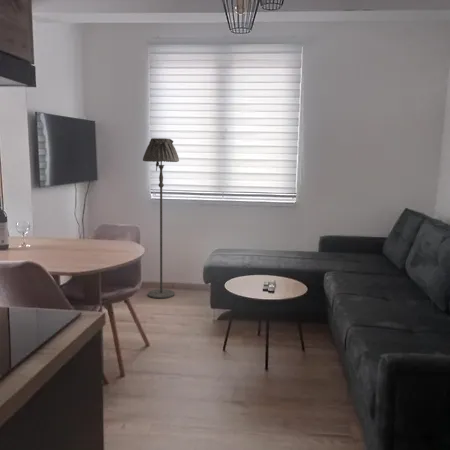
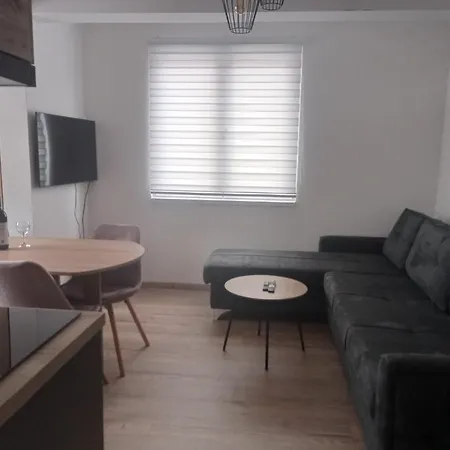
- floor lamp [142,137,180,300]
